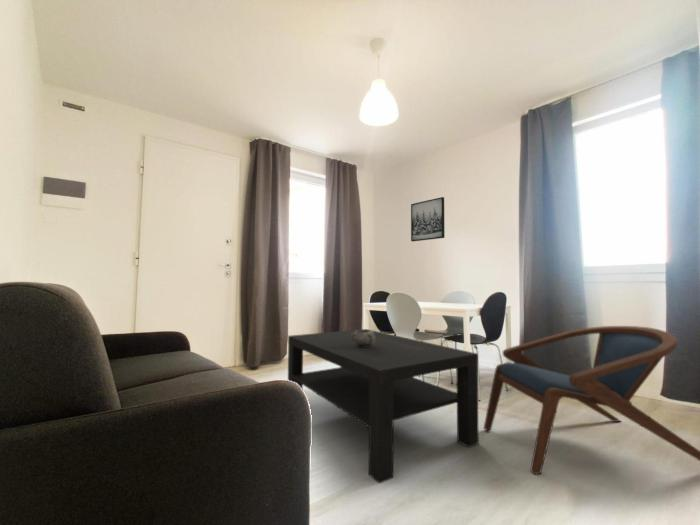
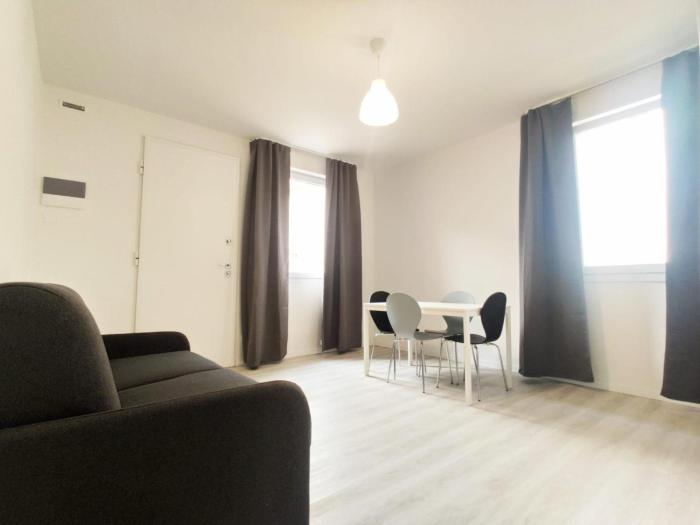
- armchair [482,325,700,475]
- wall art [410,196,446,242]
- decorative bowl [351,329,375,346]
- coffee table [287,328,480,484]
